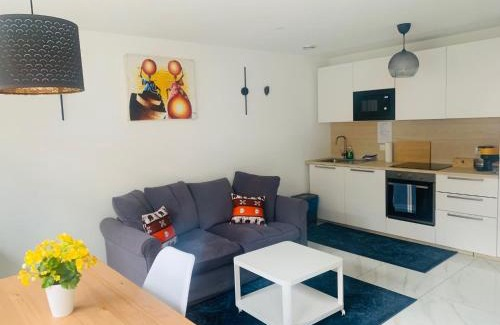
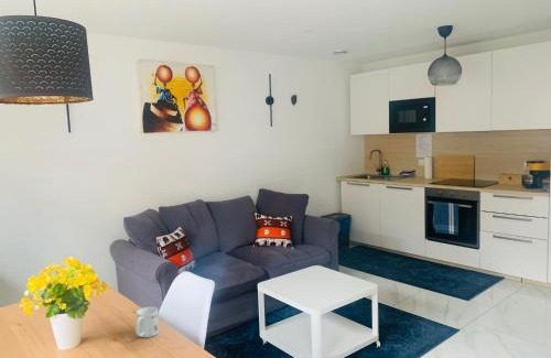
+ mug [134,306,160,338]
